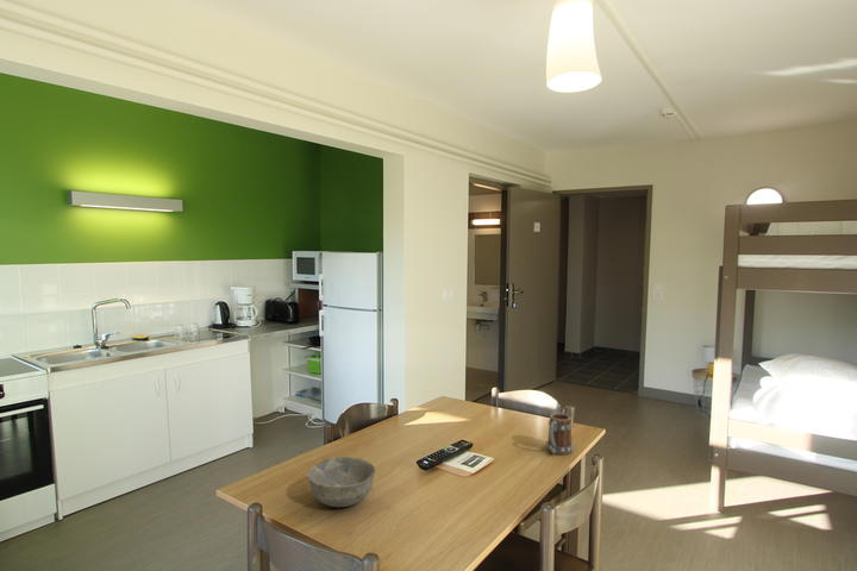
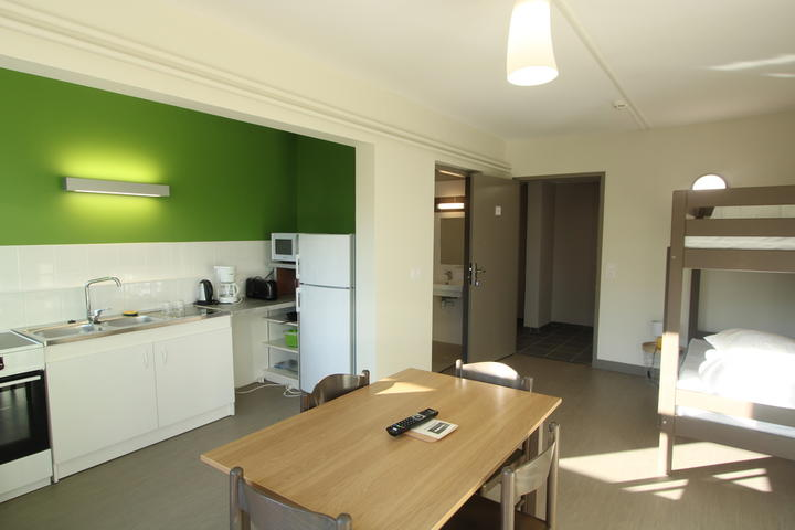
- mug [545,413,575,456]
- bowl [306,456,376,508]
